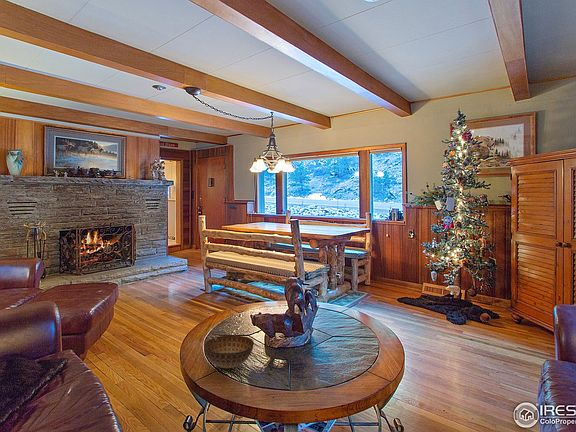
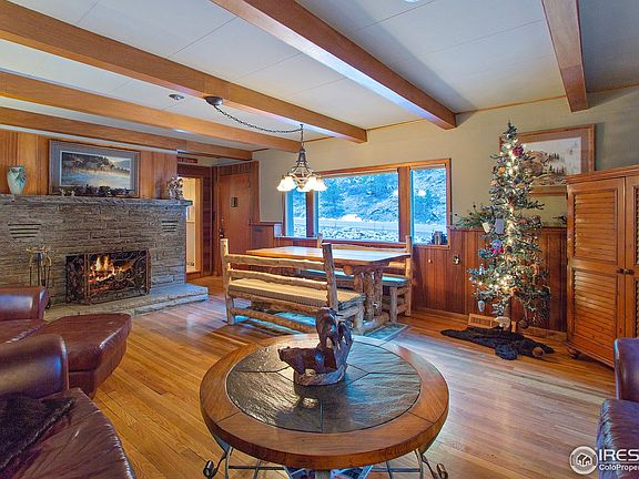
- bowl [203,334,255,369]
